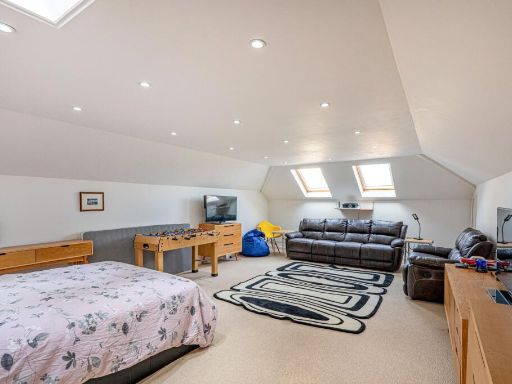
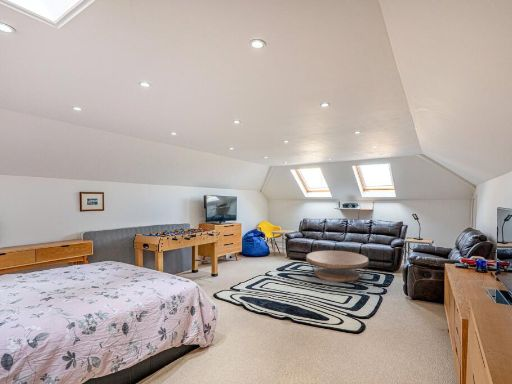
+ coffee table [305,250,370,283]
